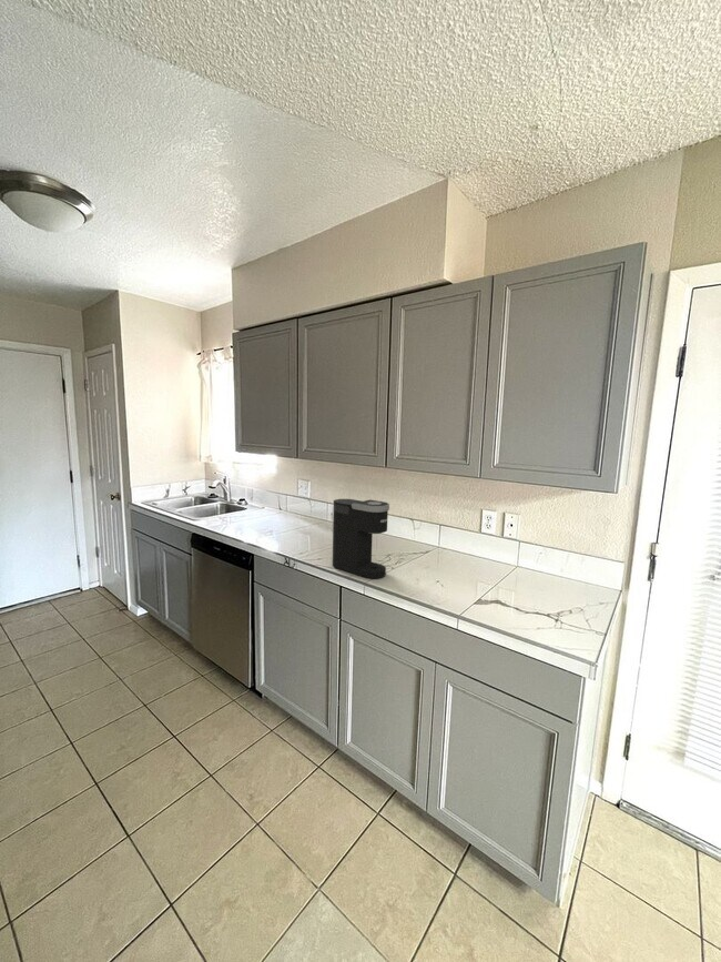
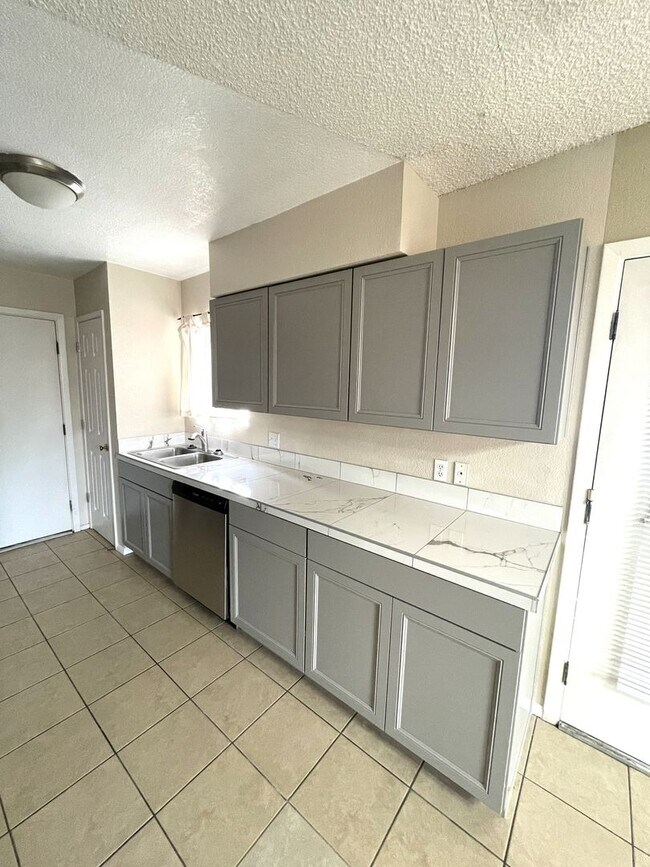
- coffee maker [332,498,390,580]
